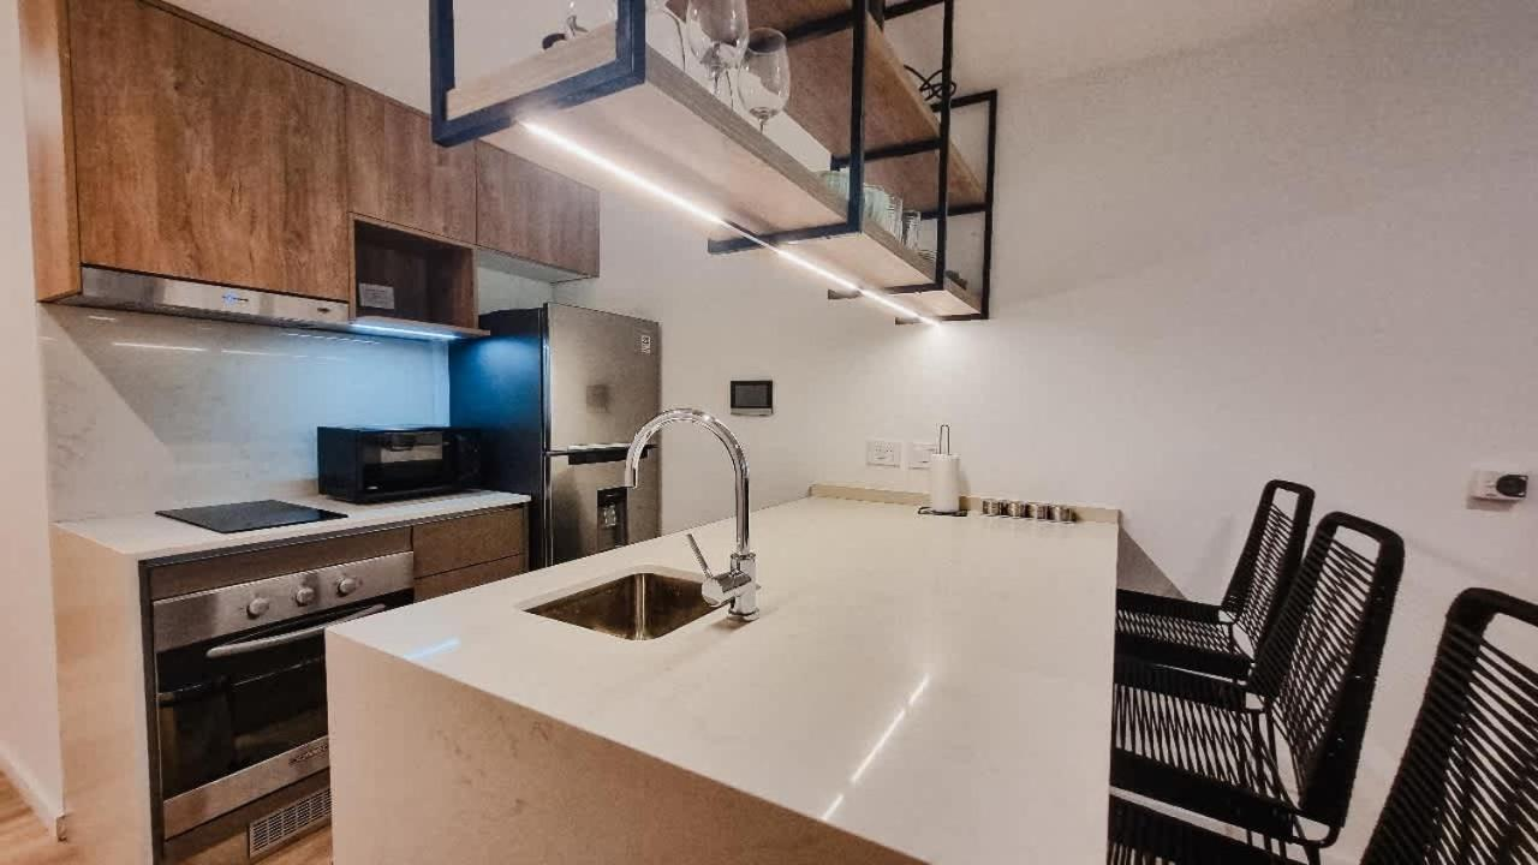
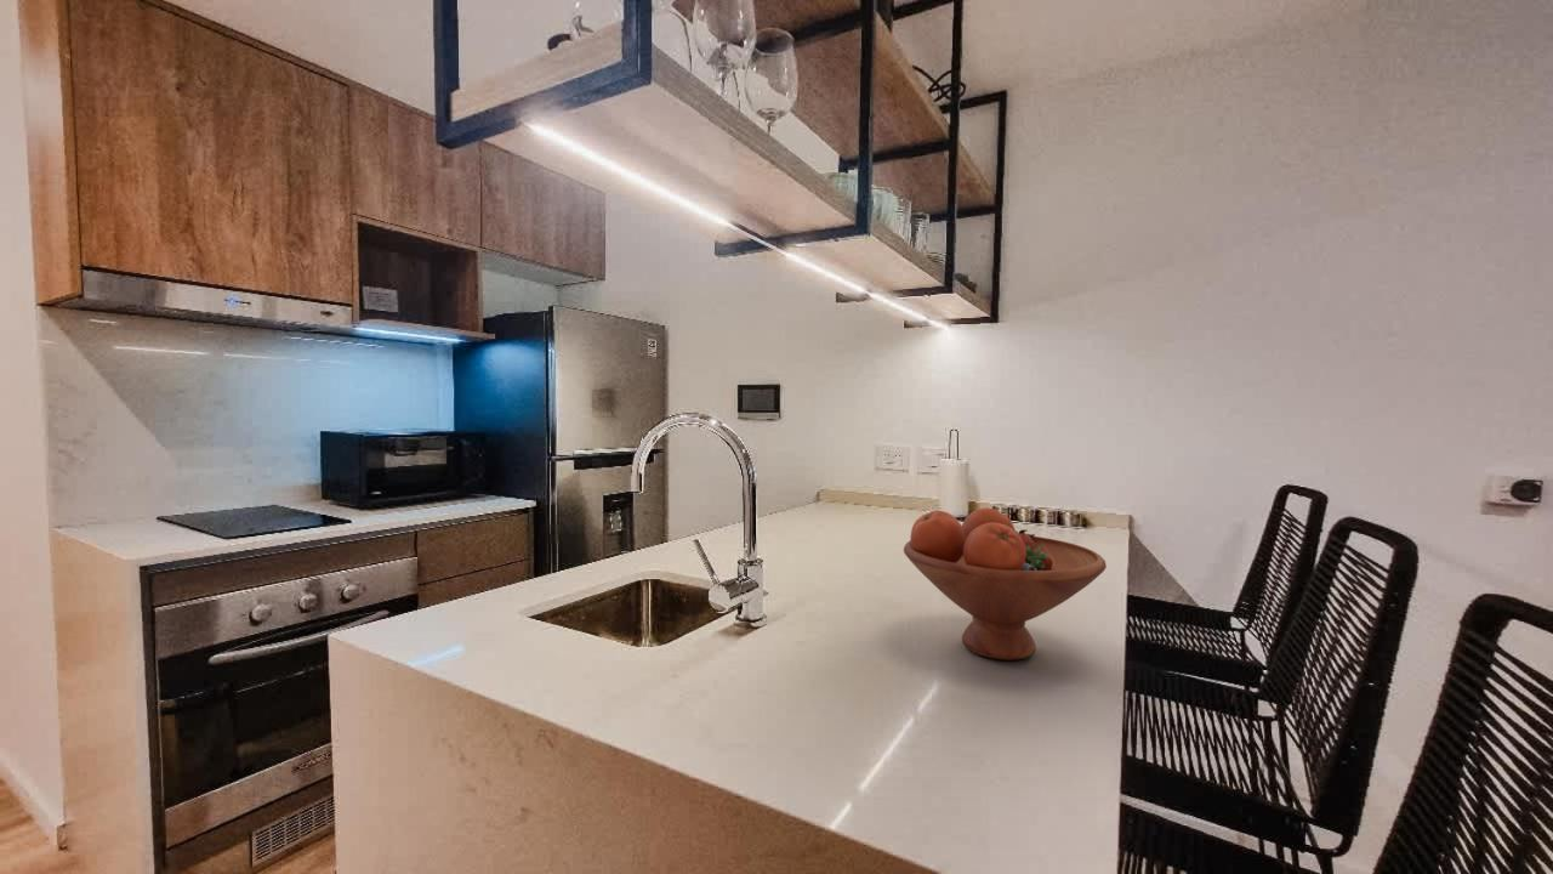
+ fruit bowl [903,506,1108,662]
